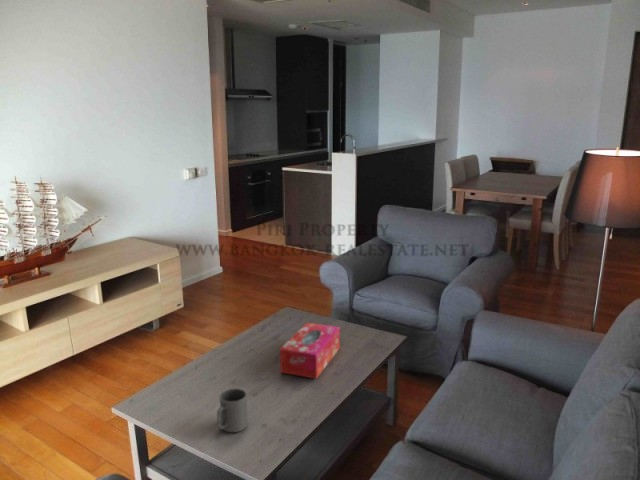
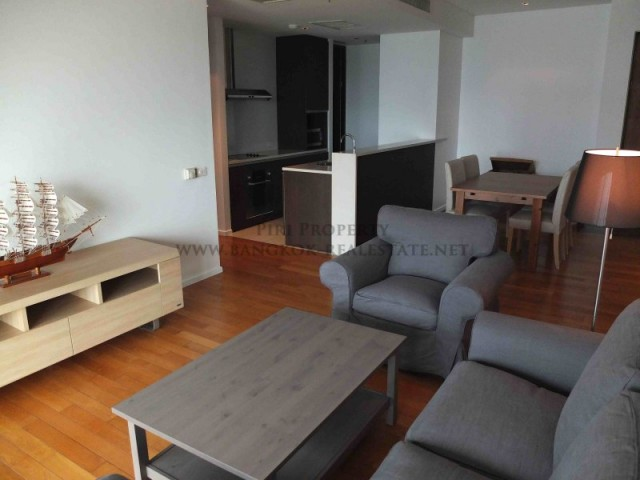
- mug [216,388,249,433]
- tissue box [279,322,341,380]
